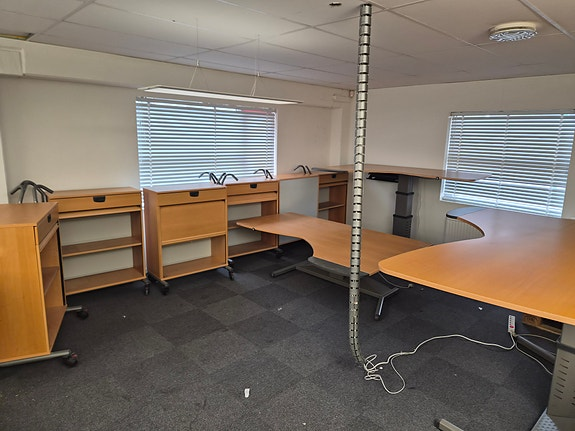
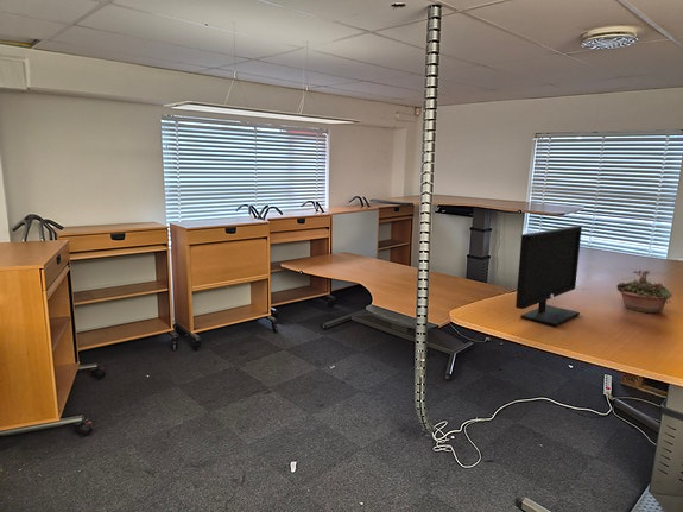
+ monitor [514,225,583,328]
+ succulent planter [615,270,673,314]
